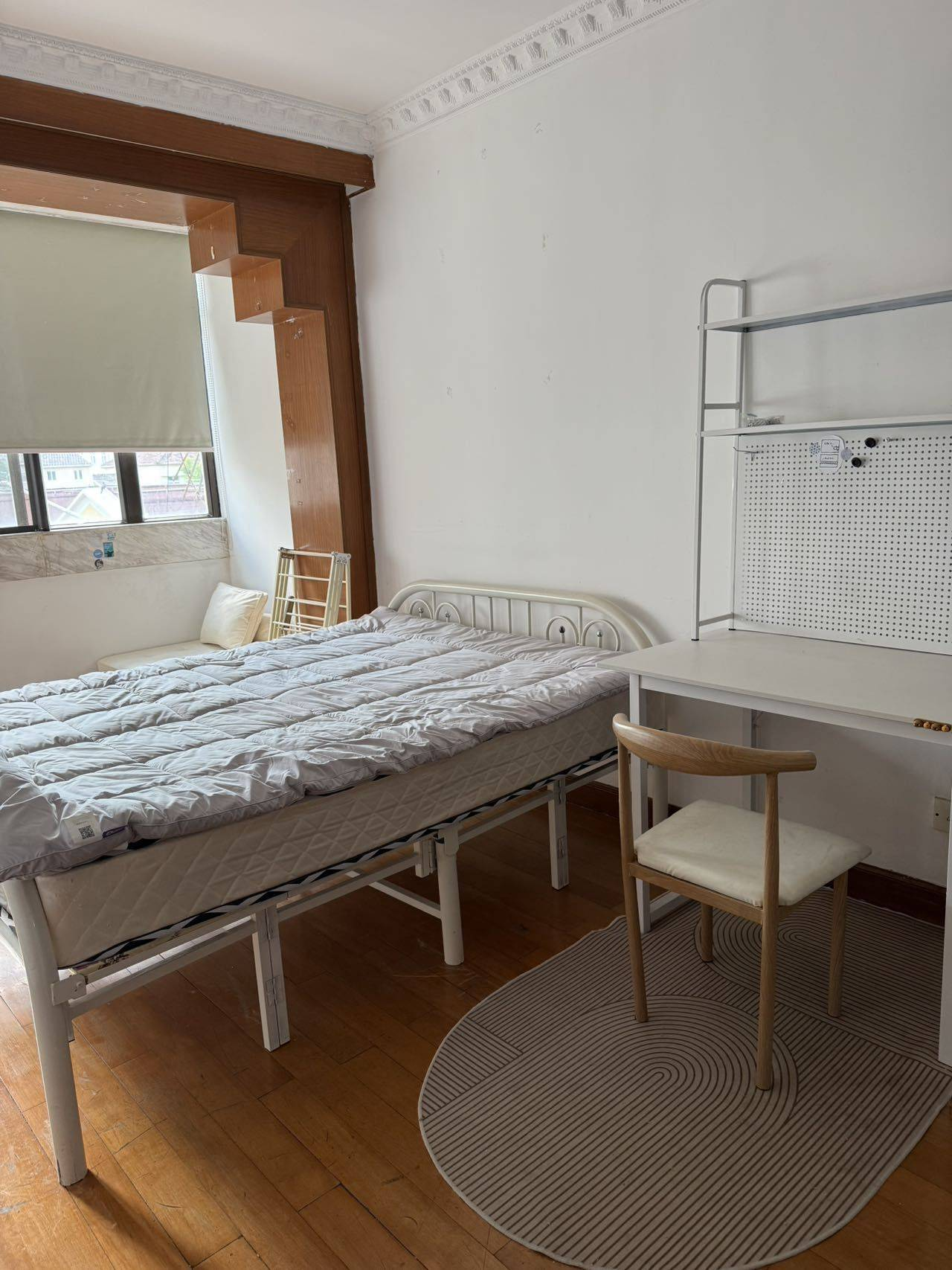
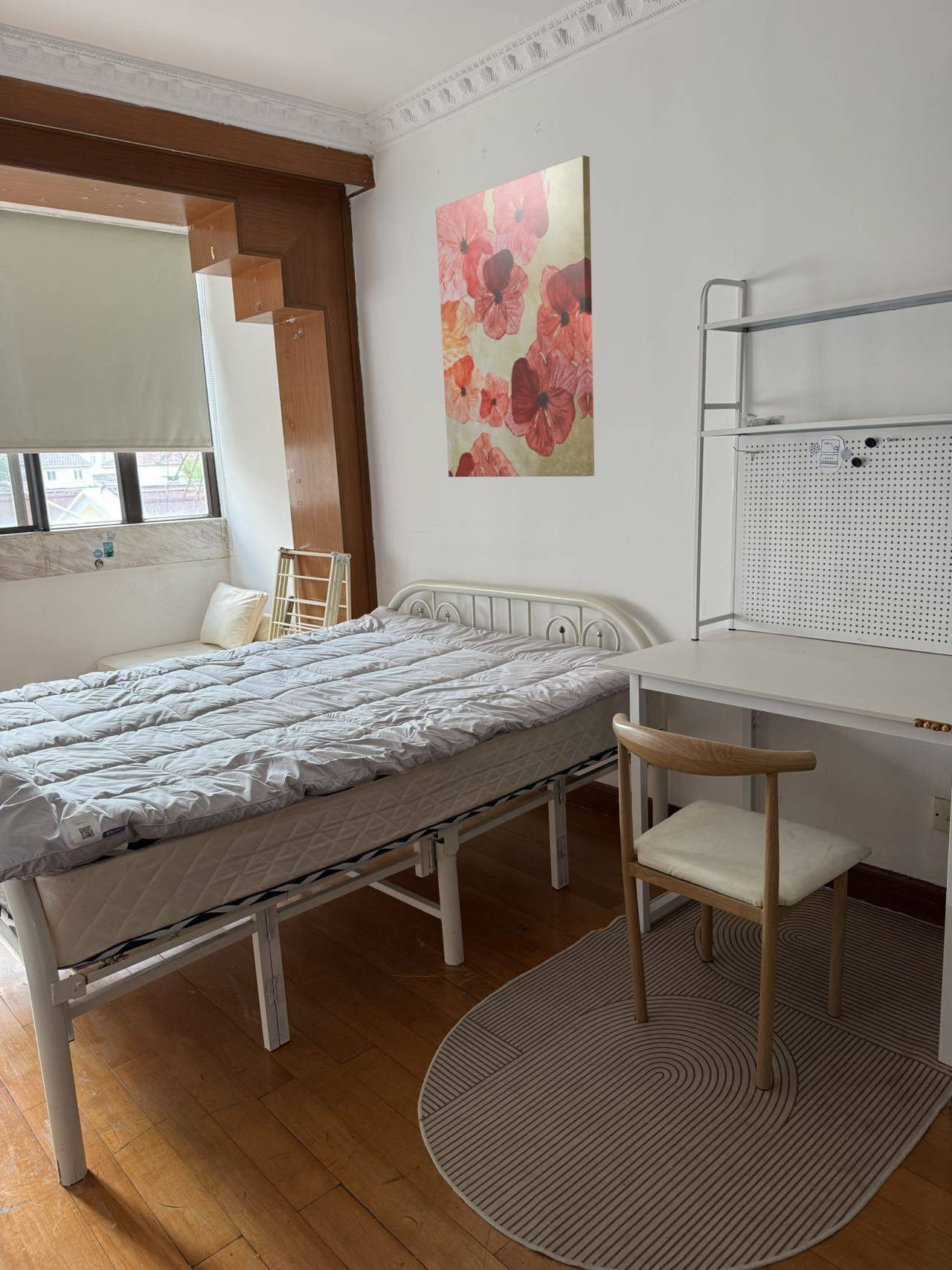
+ wall art [435,155,595,478]
